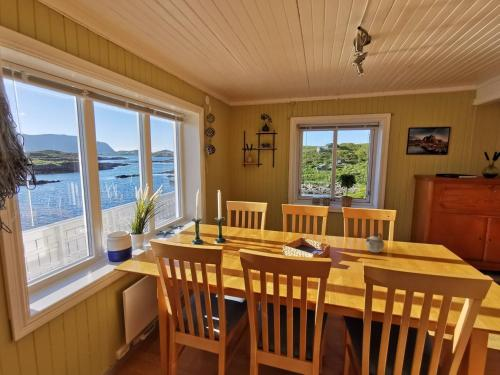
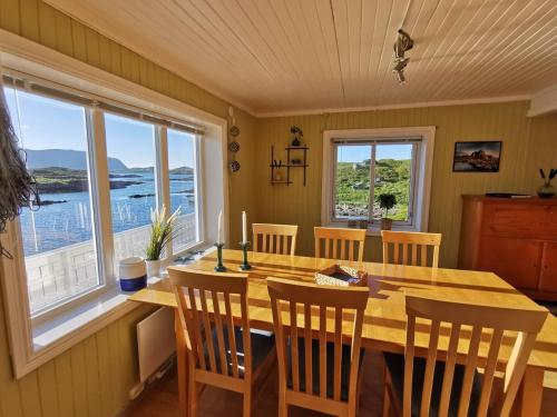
- teapot [364,232,385,254]
